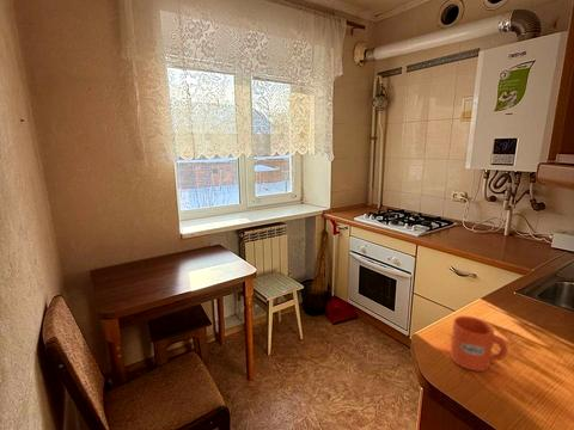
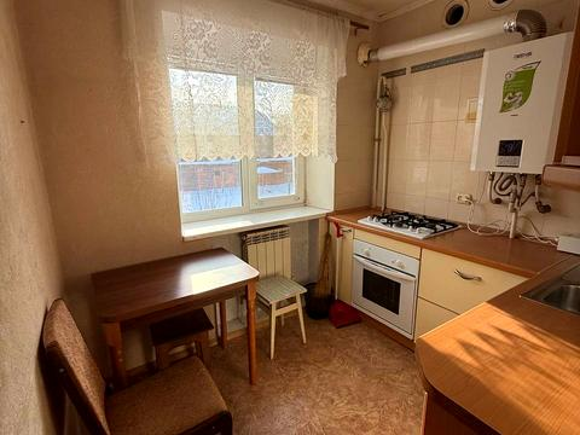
- mug [448,315,509,373]
